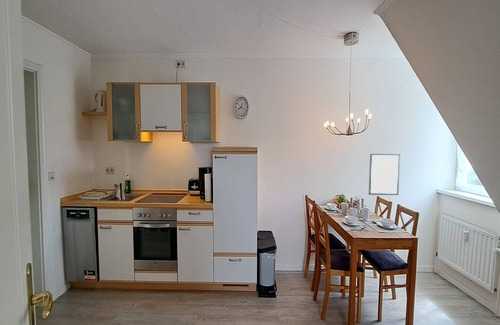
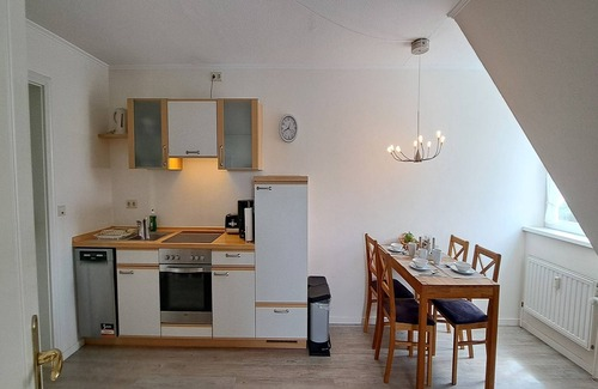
- wall art [368,153,401,196]
